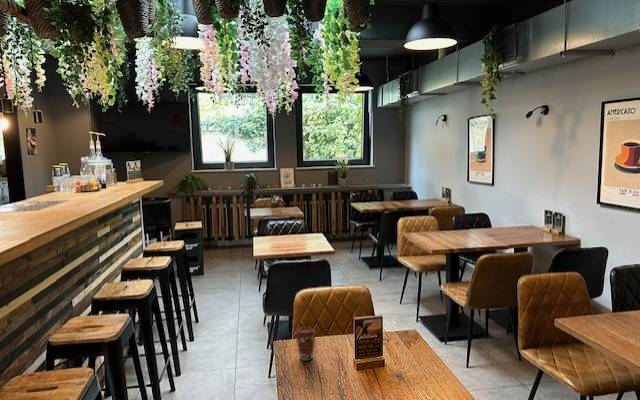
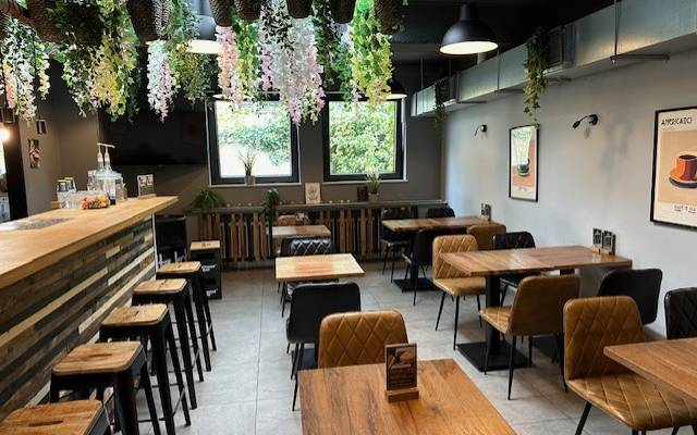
- coffee cup [295,326,317,362]
